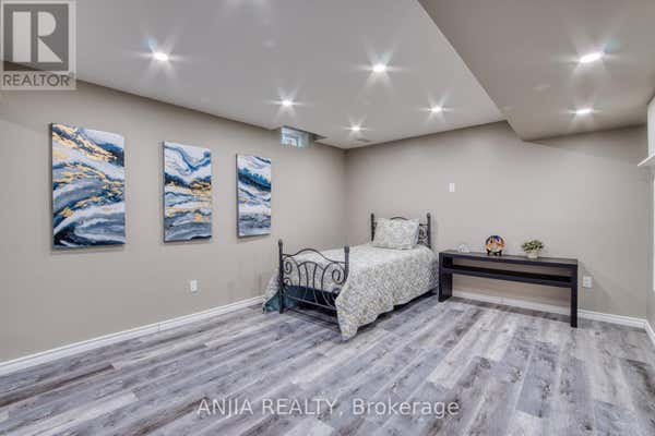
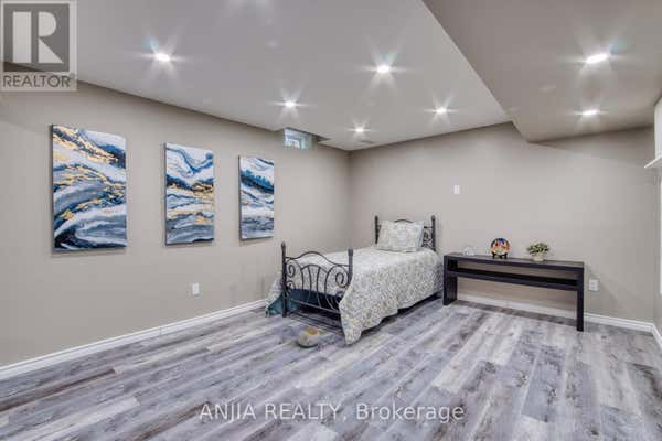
+ plush toy [296,326,324,347]
